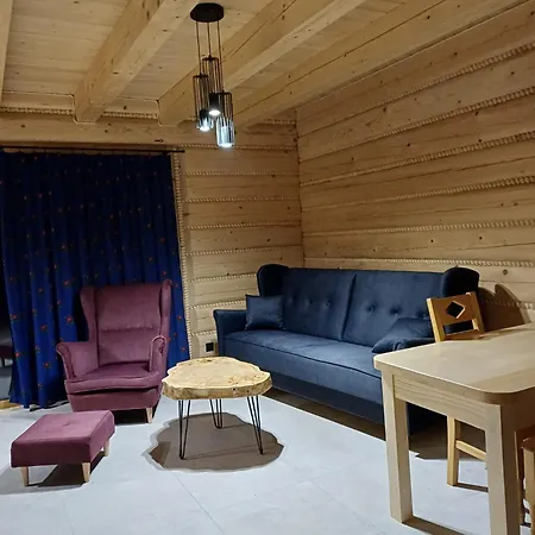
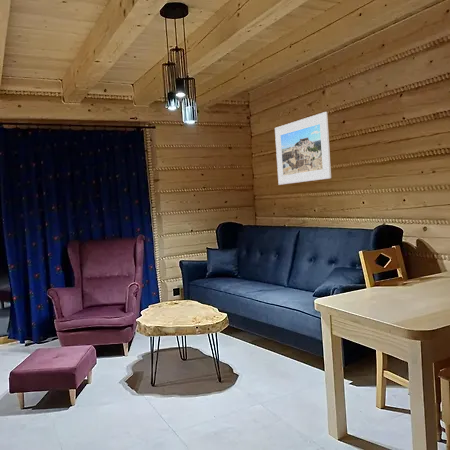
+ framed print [274,111,332,186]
